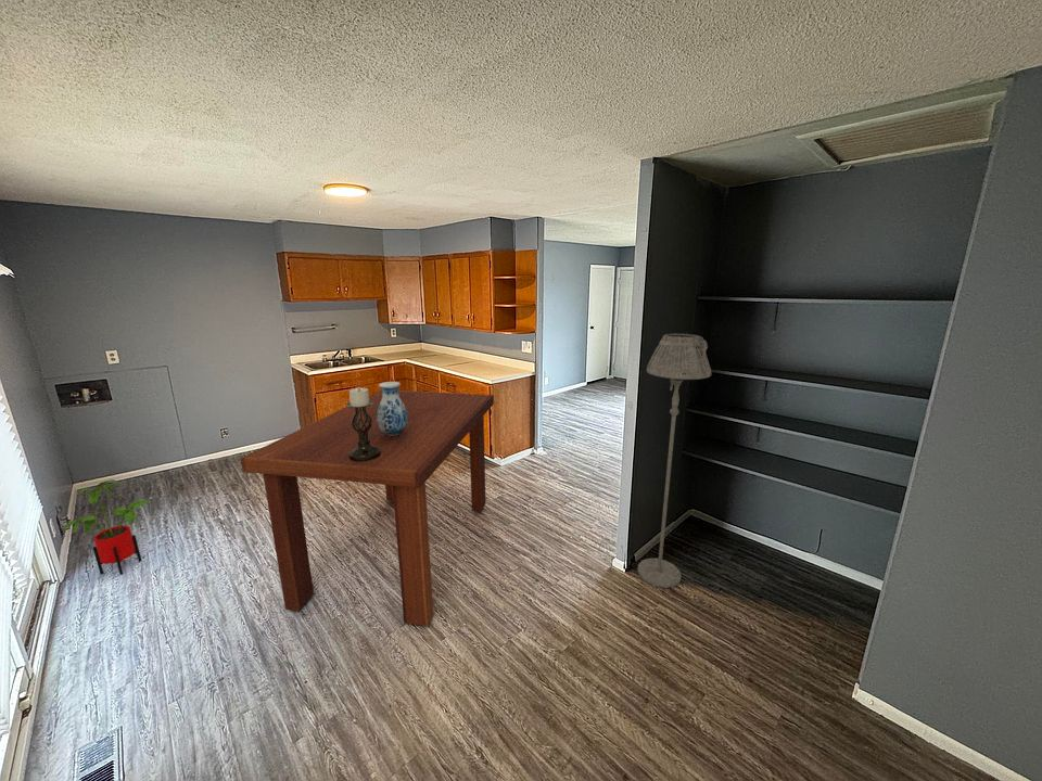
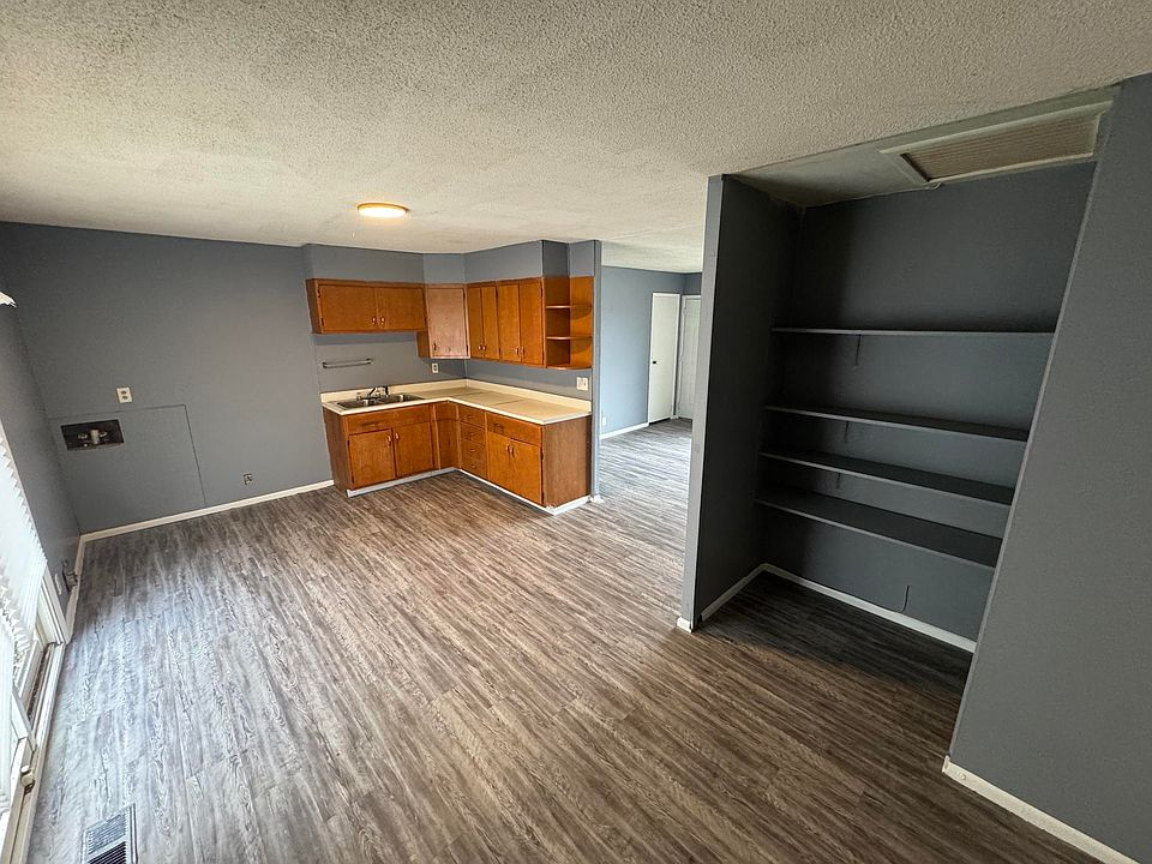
- vase [377,381,408,436]
- dining table [240,389,495,627]
- house plant [63,478,151,576]
- candle holder [345,386,381,461]
- floor lamp [637,333,712,589]
